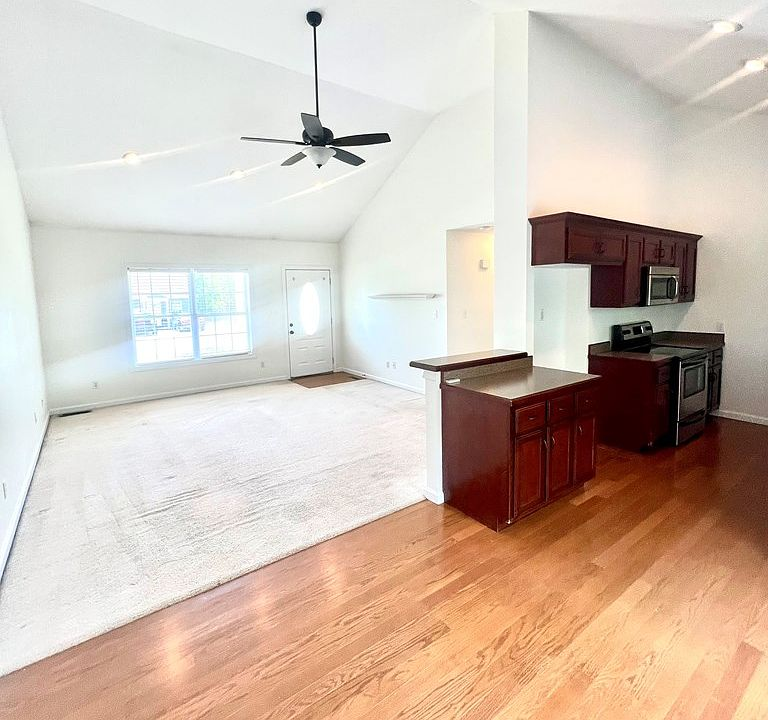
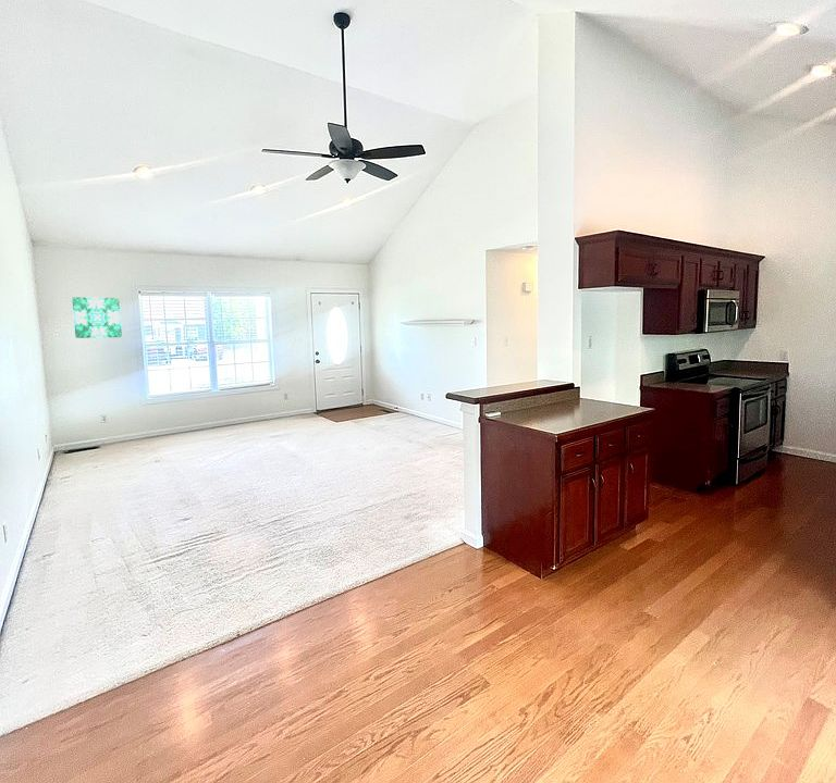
+ wall art [71,296,123,339]
